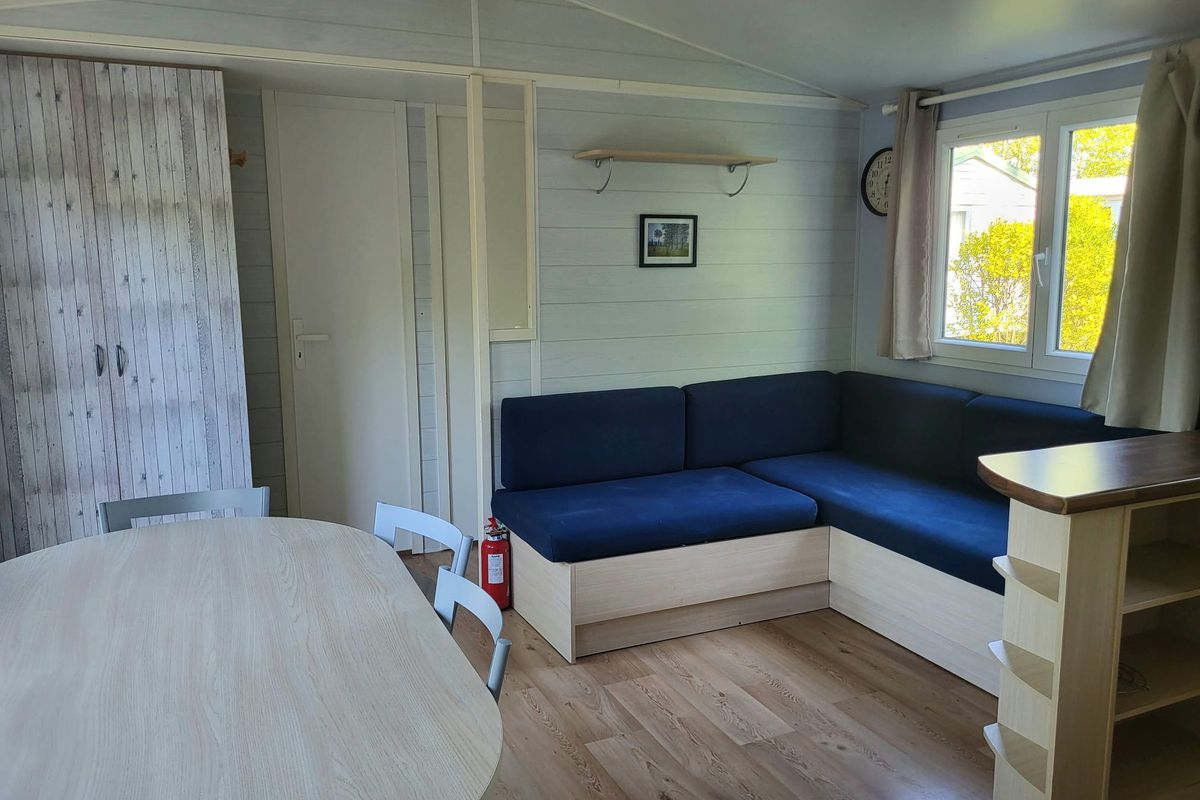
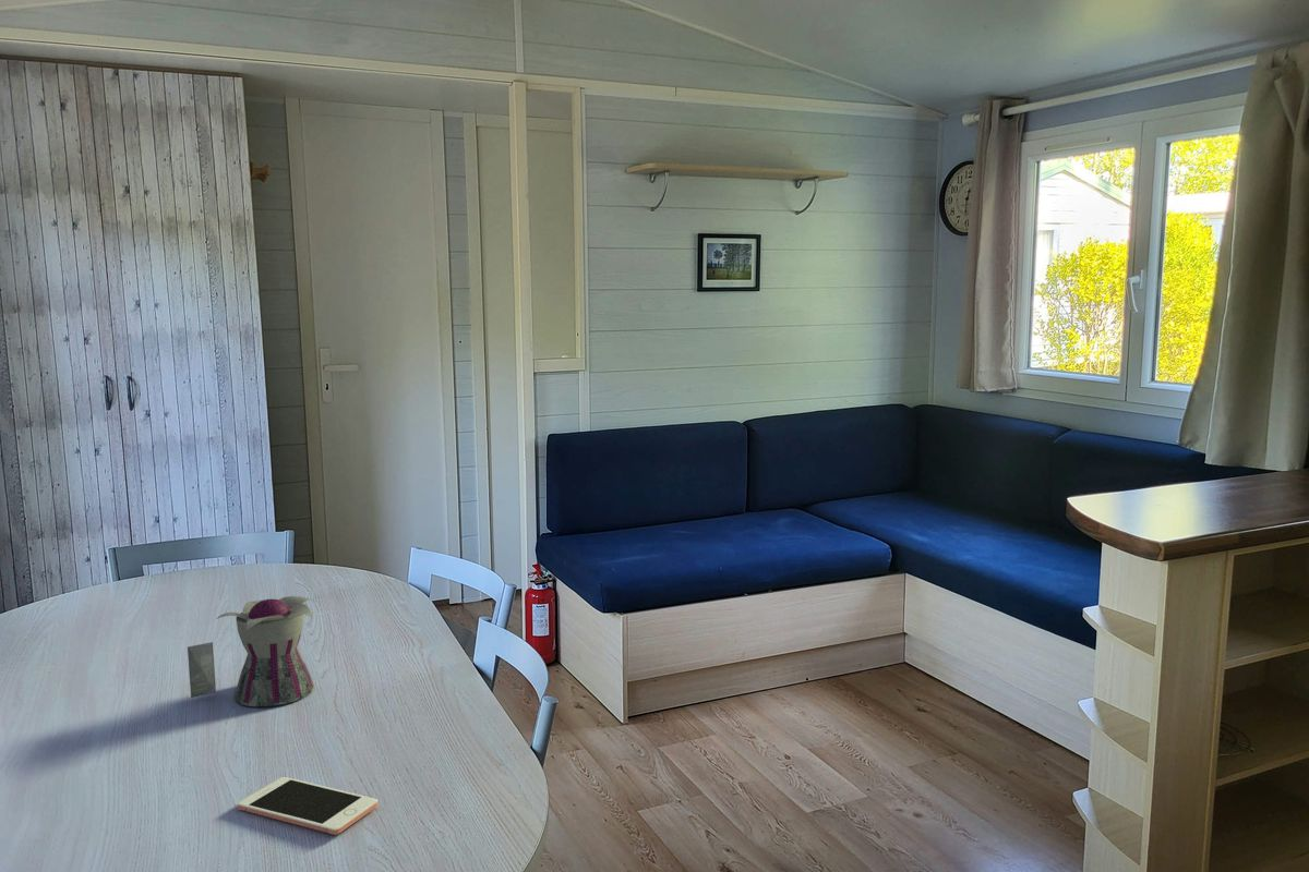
+ cell phone [237,776,379,836]
+ teapot [187,595,315,707]
